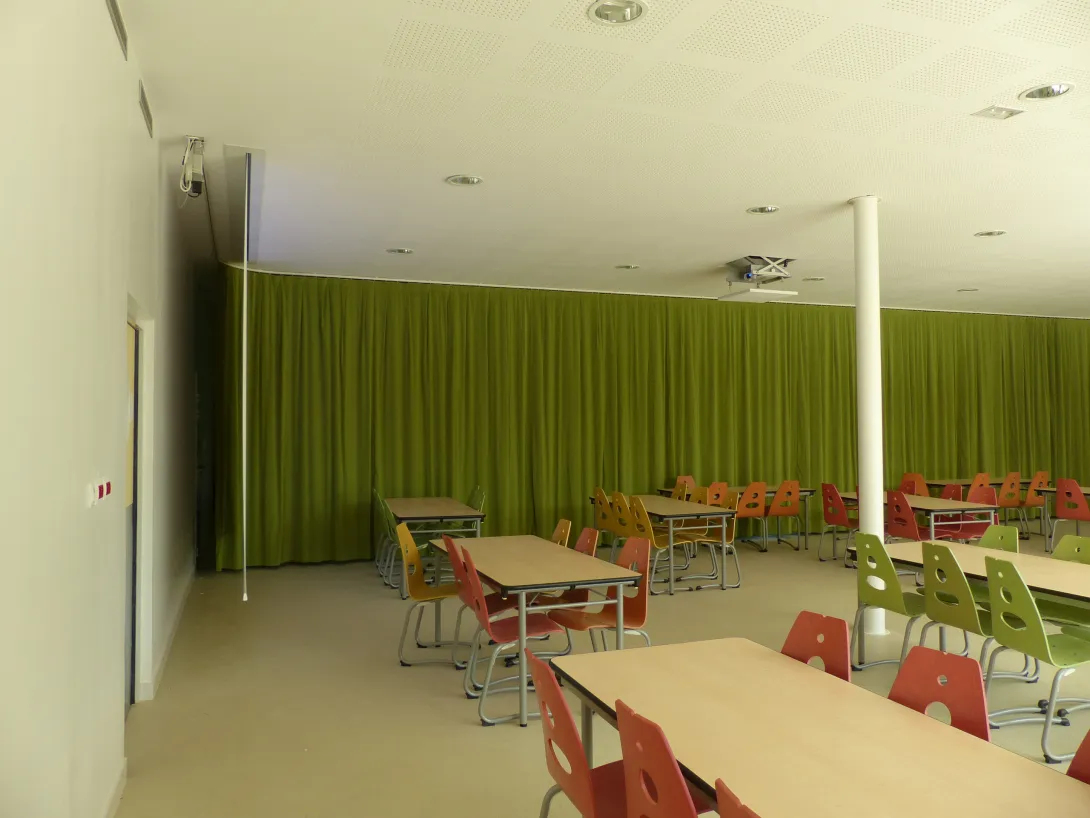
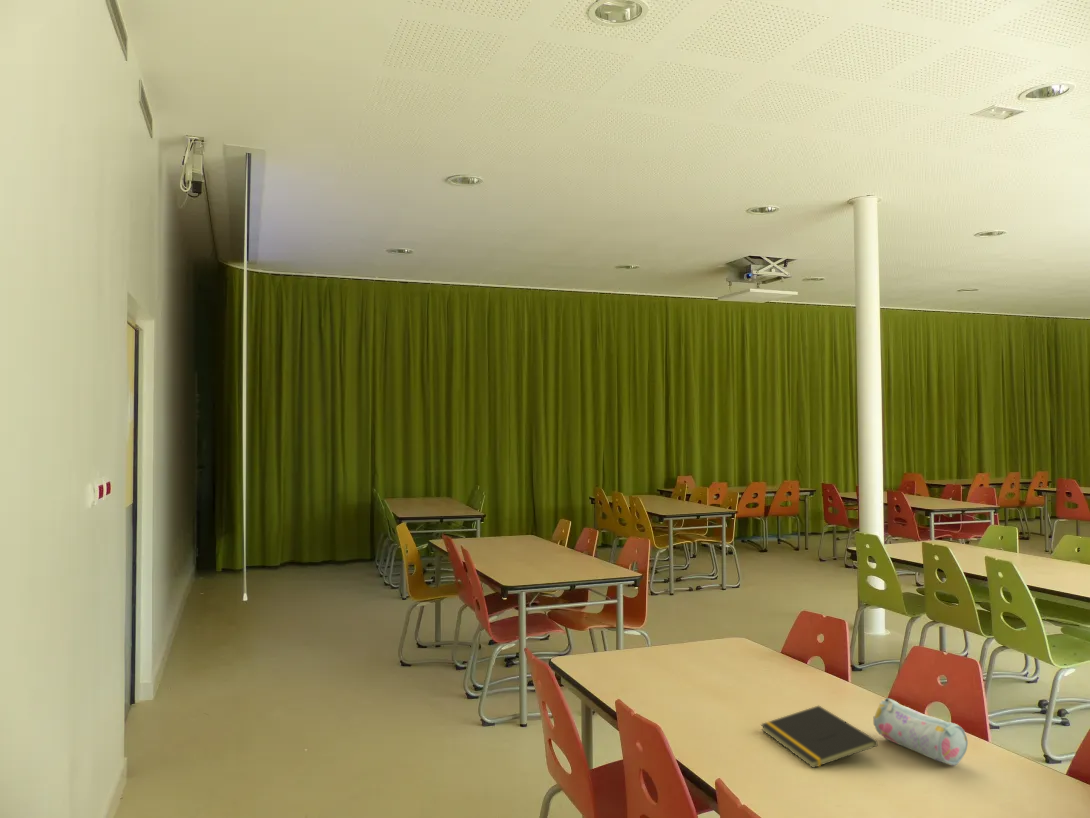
+ pencil case [873,697,969,766]
+ notepad [760,705,879,769]
